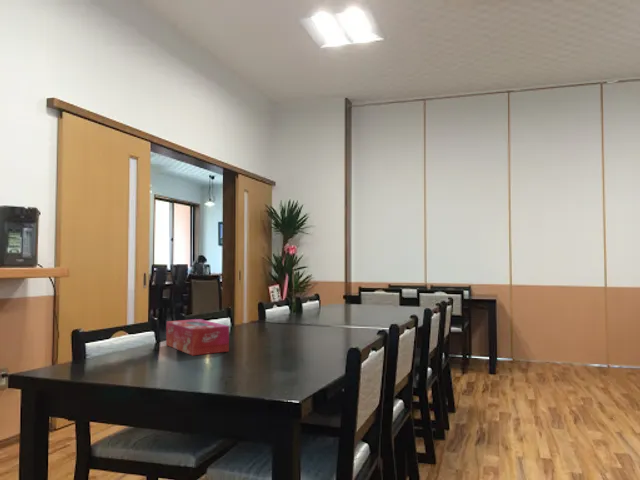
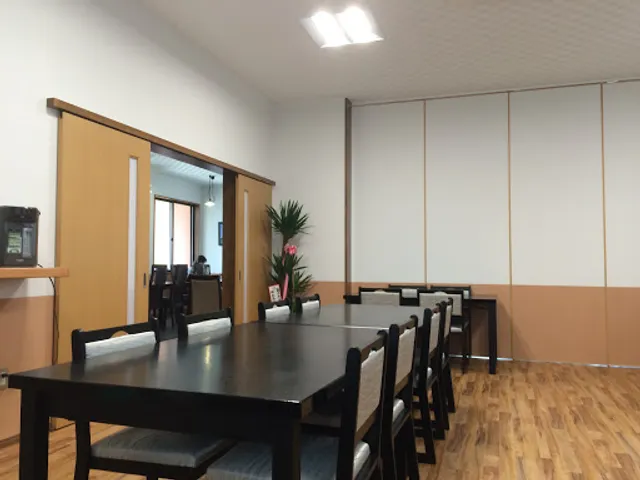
- tissue box [165,318,230,356]
